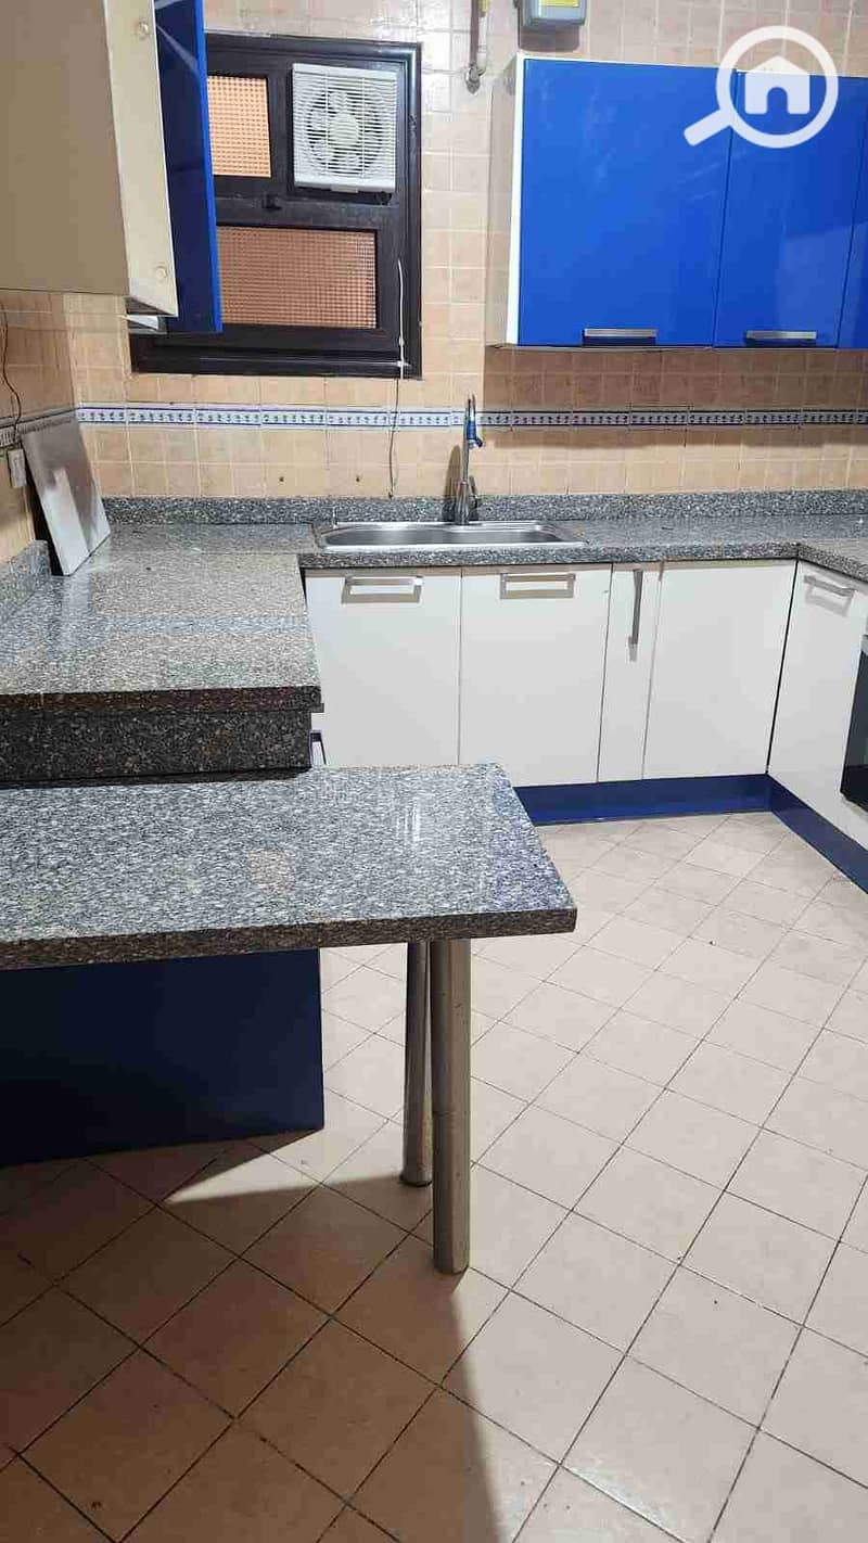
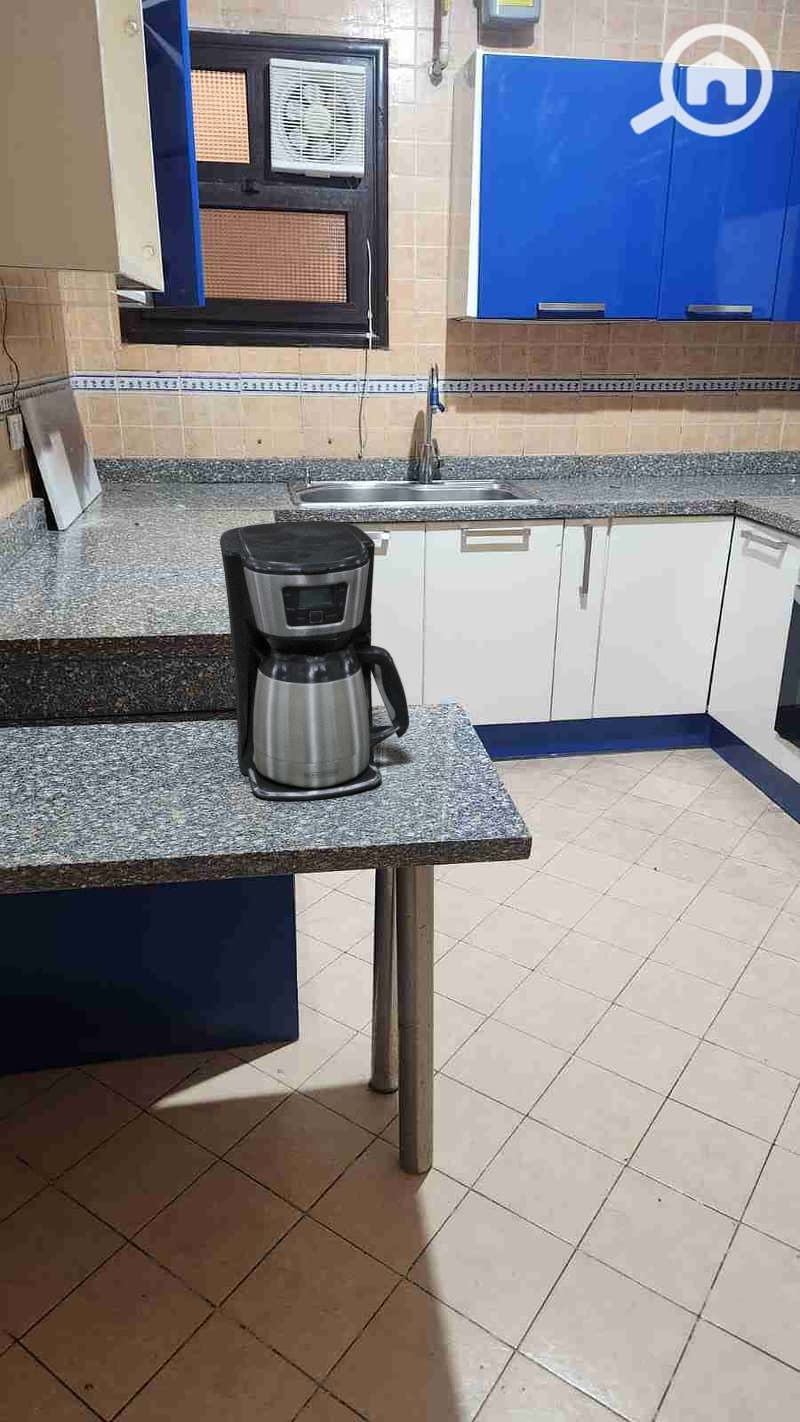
+ coffee maker [219,520,410,802]
